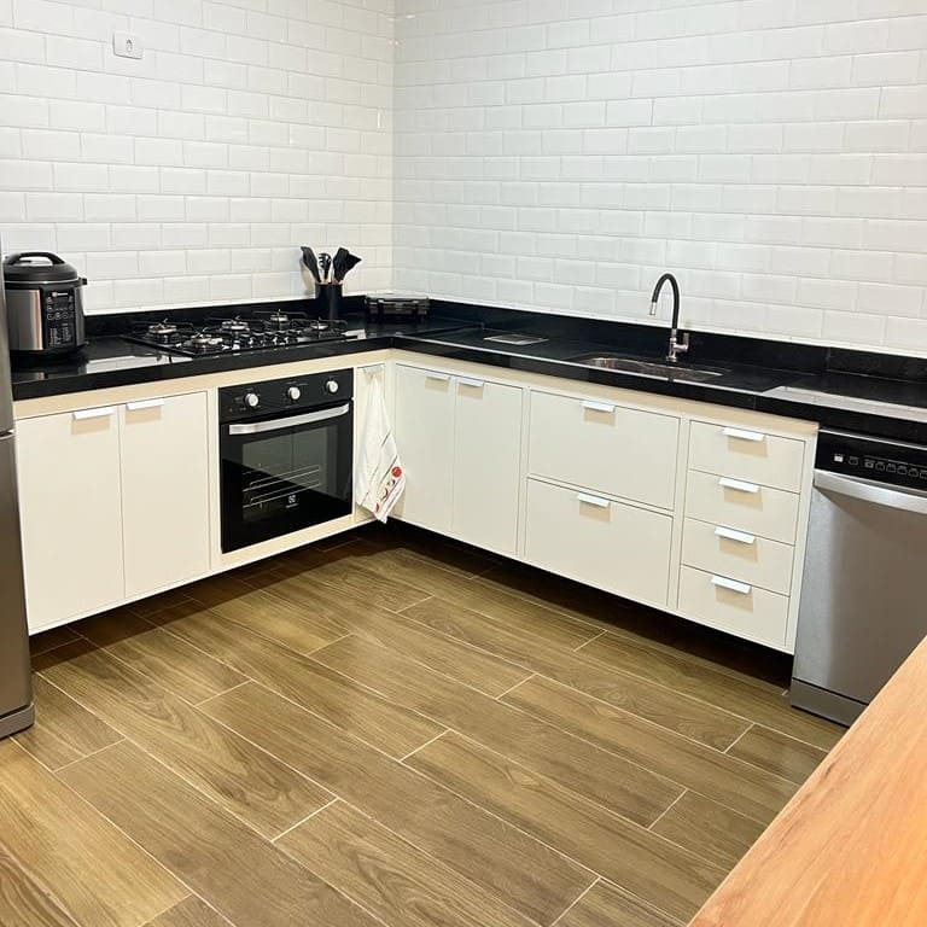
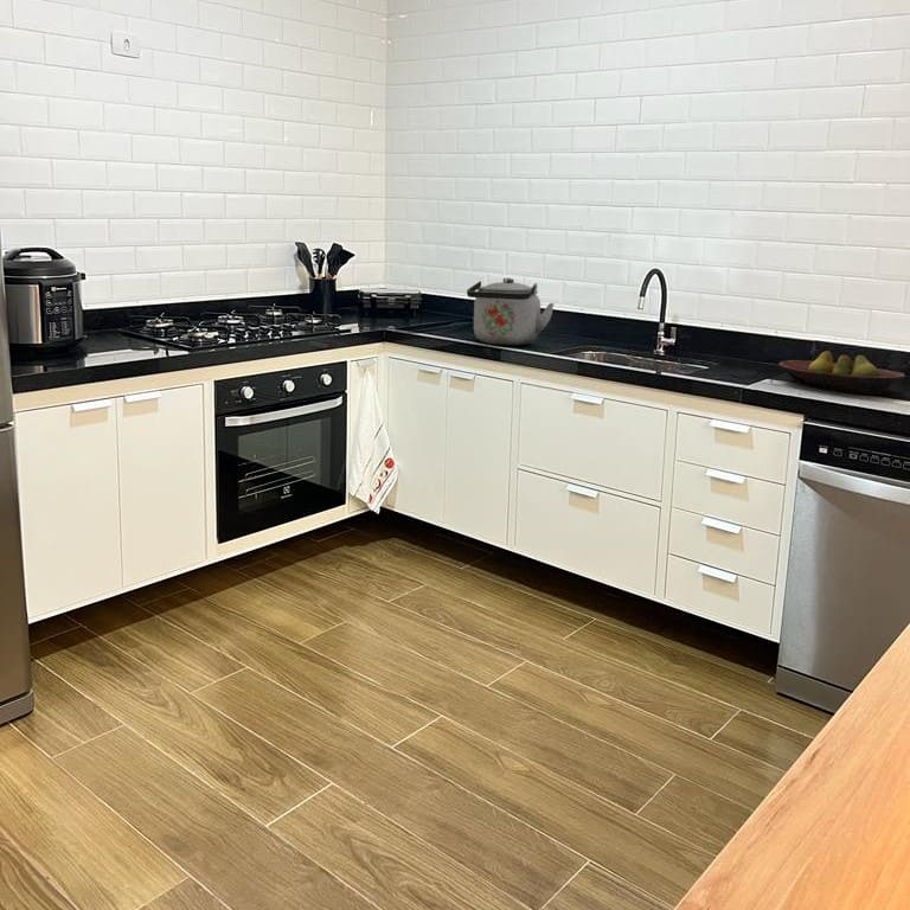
+ fruit bowl [777,350,906,396]
+ kettle [466,276,556,346]
